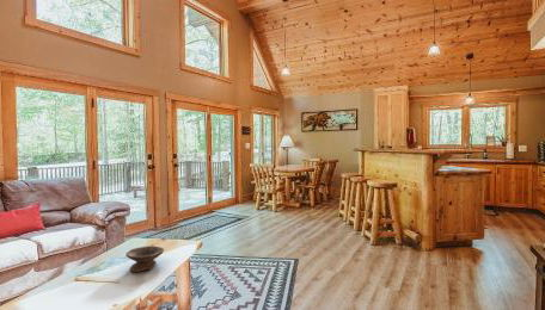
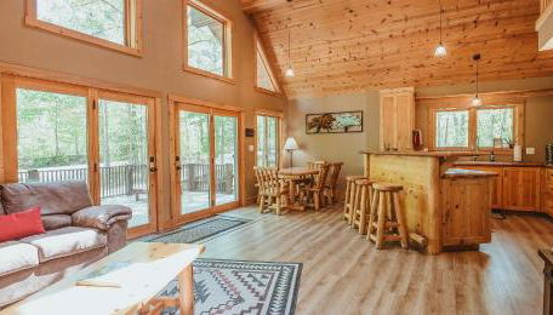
- bowl [124,244,165,273]
